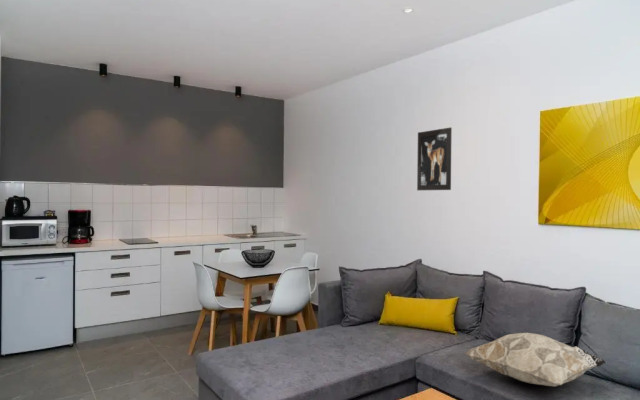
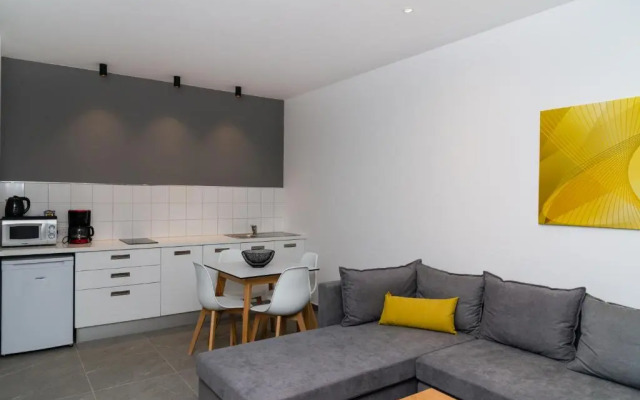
- wall art [416,126,453,191]
- decorative pillow [463,332,607,387]
